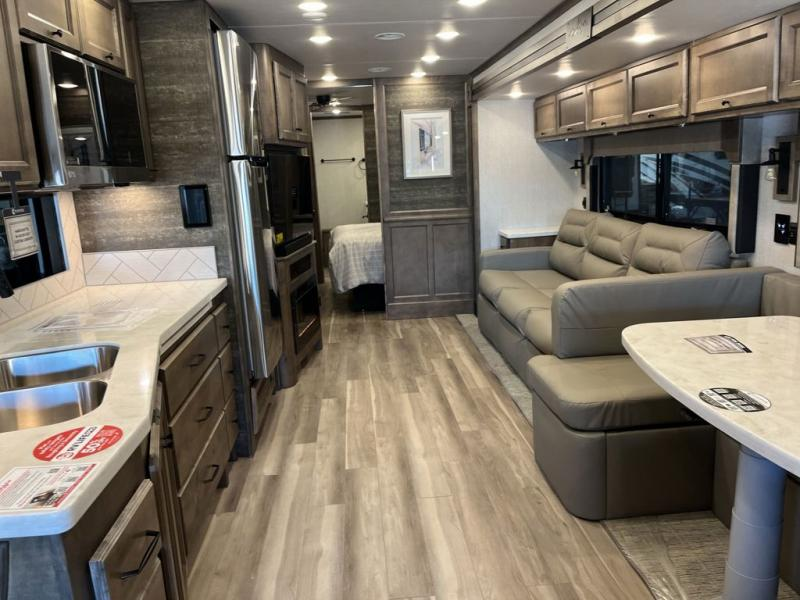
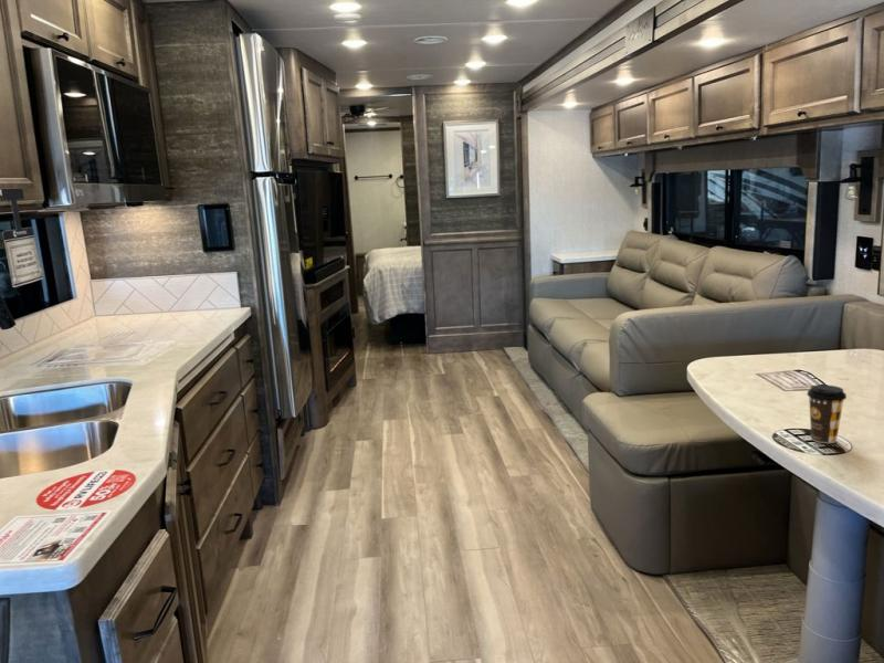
+ coffee cup [806,383,848,444]
